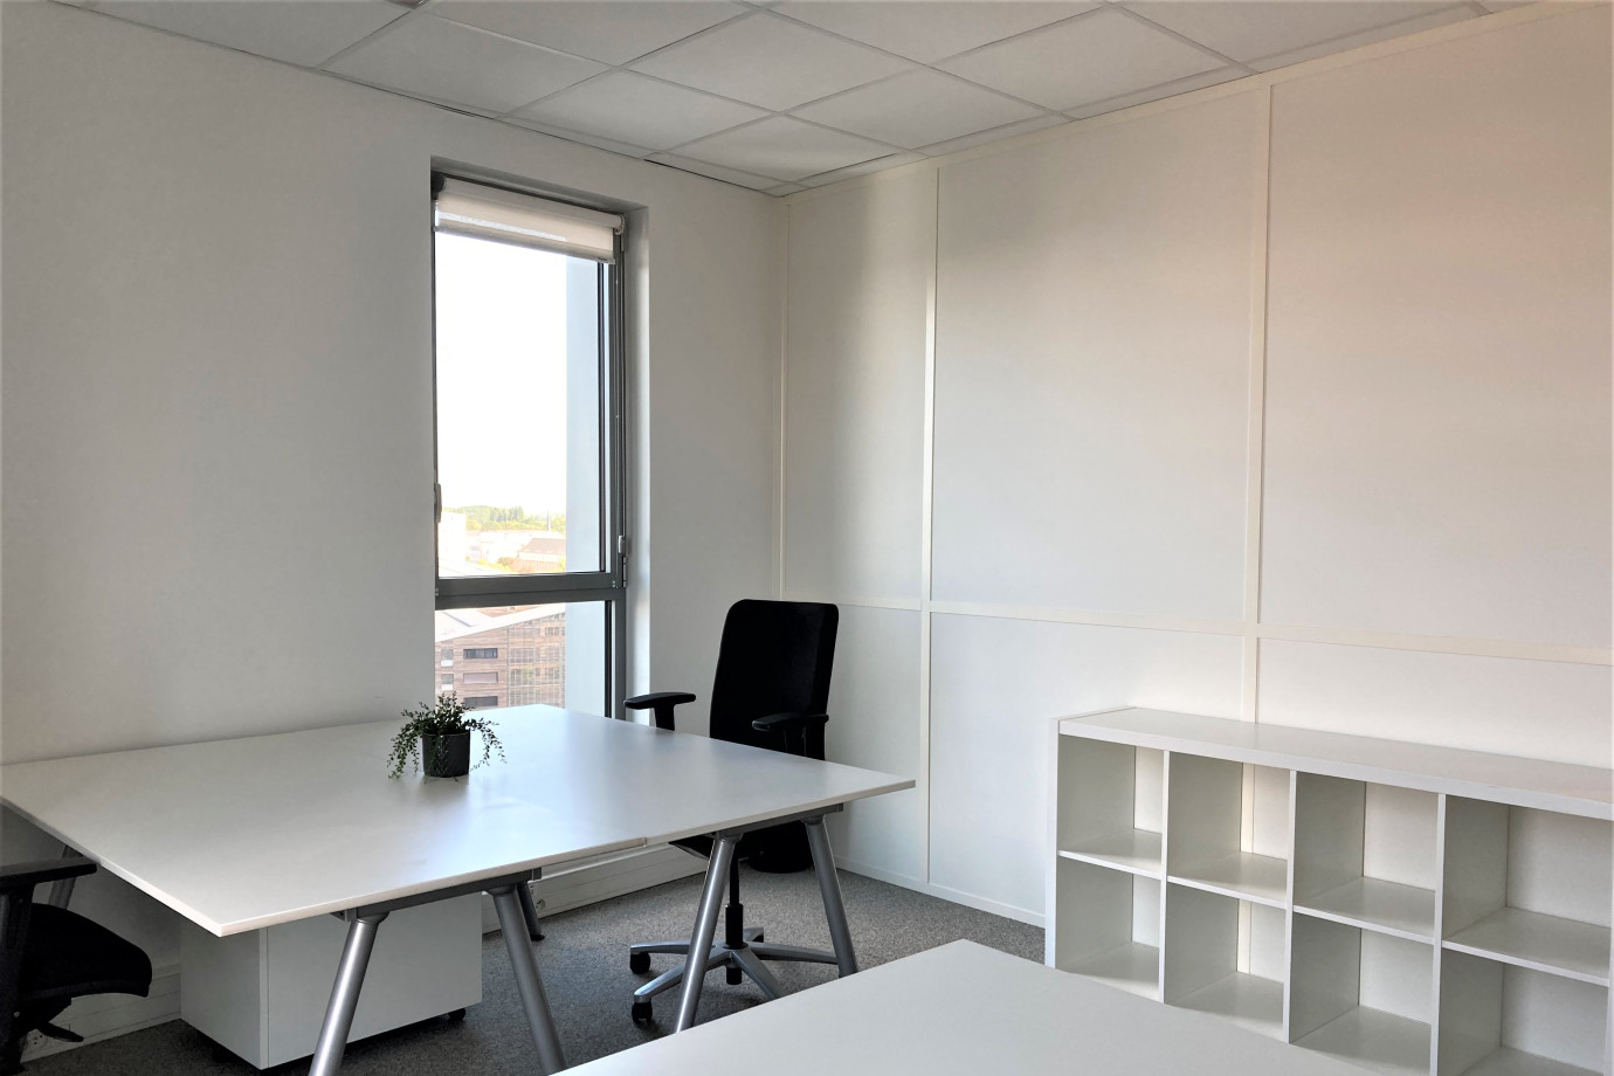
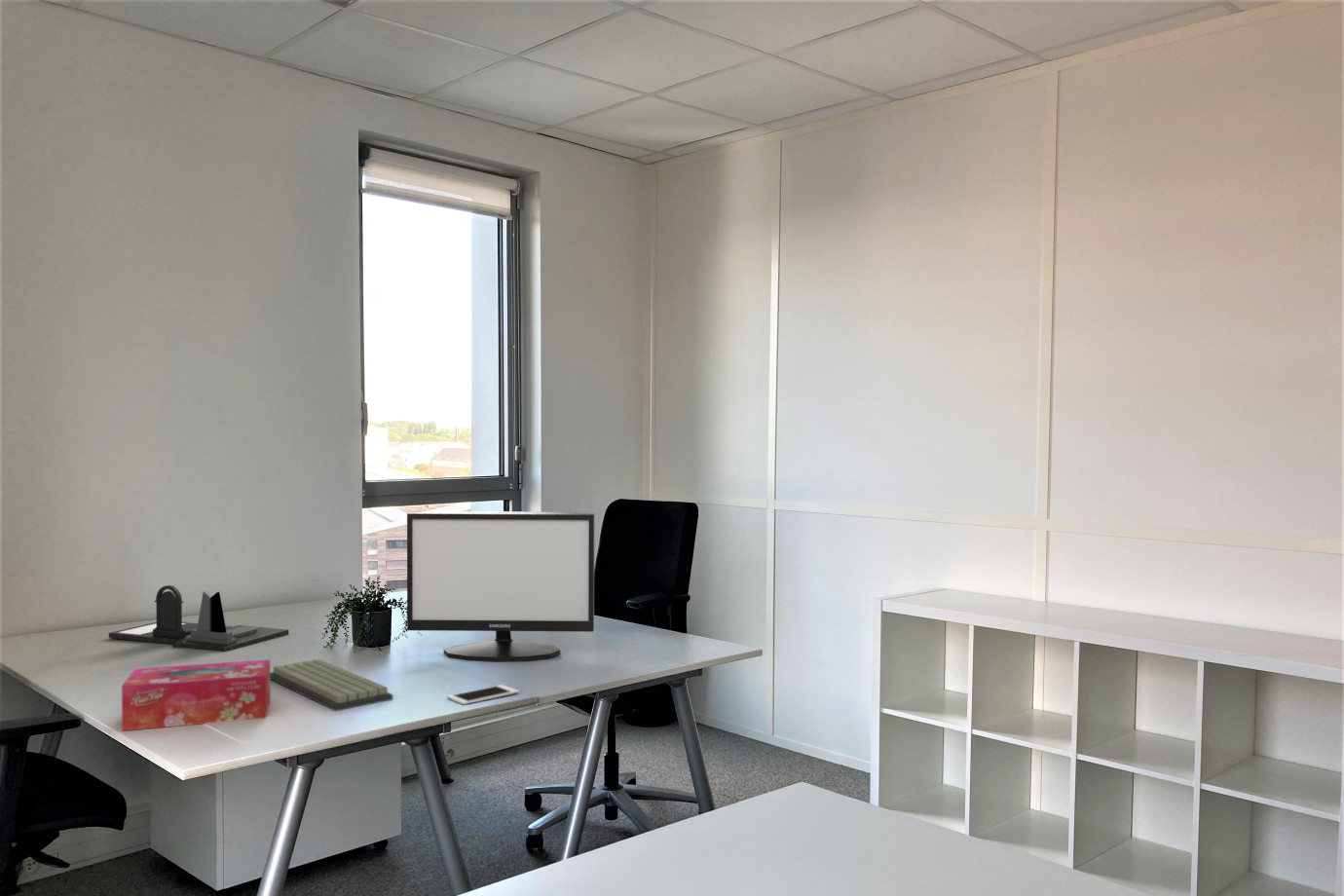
+ cell phone [447,684,519,706]
+ desk organizer [108,584,289,653]
+ monitor [406,510,595,662]
+ keyboard [270,658,393,712]
+ tissue box [121,658,272,732]
